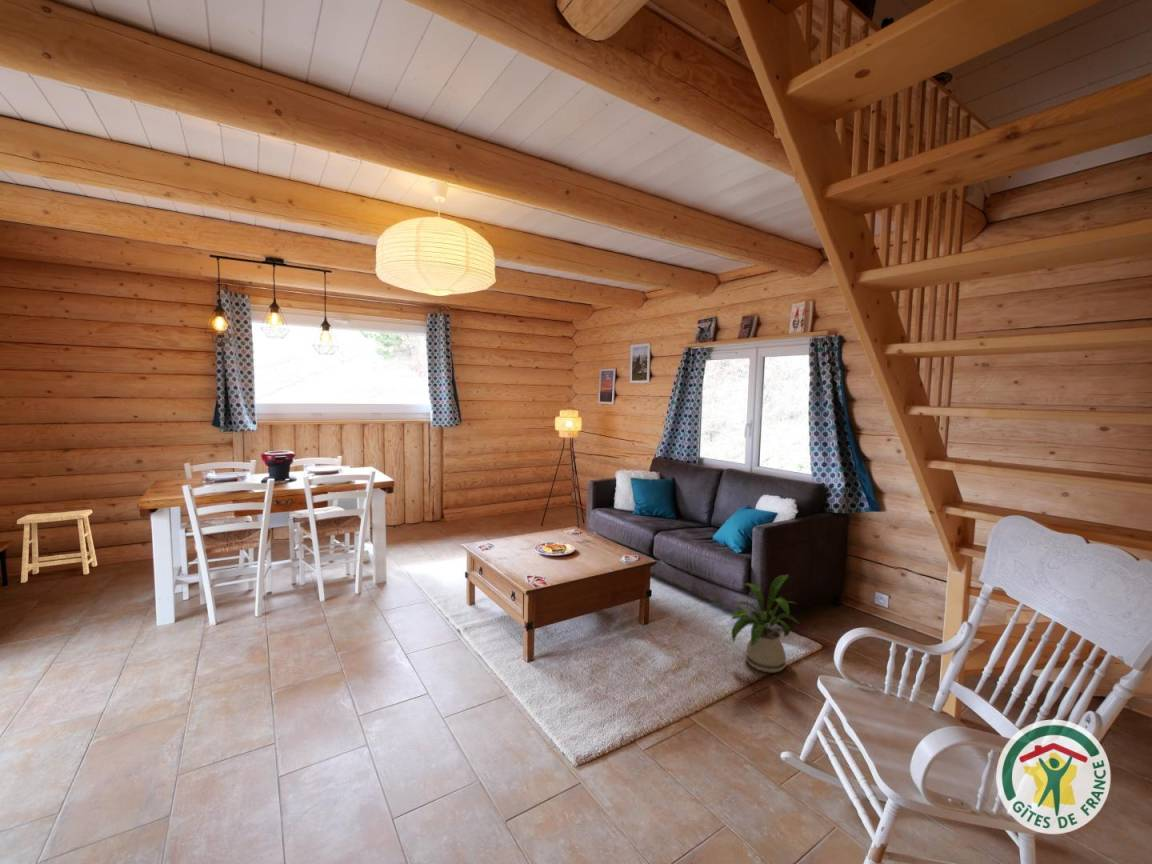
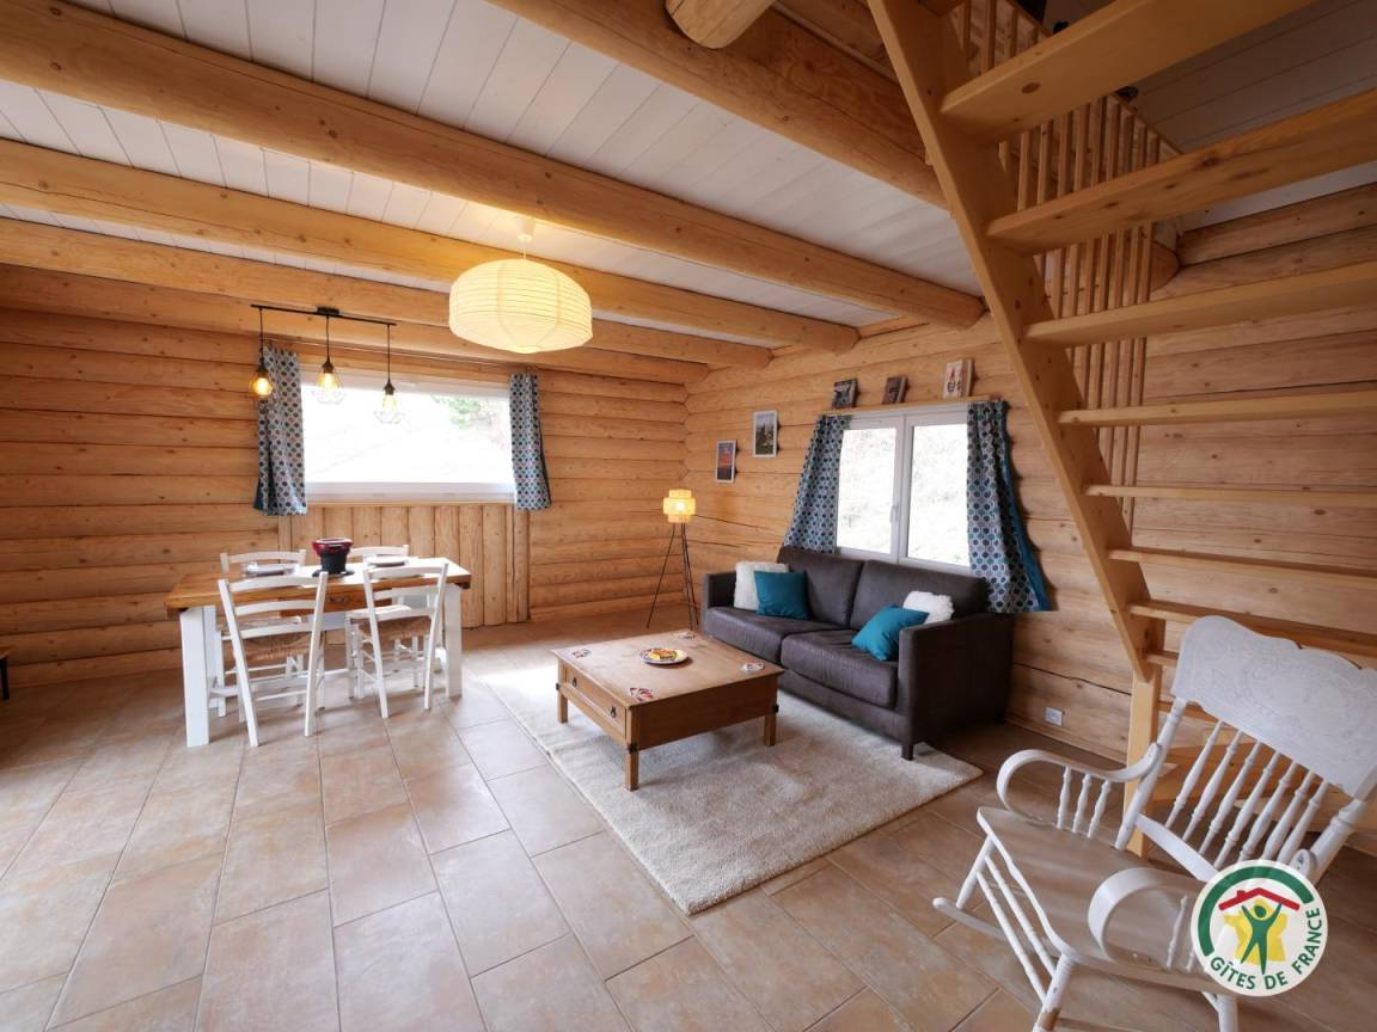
- footstool [16,509,98,584]
- house plant [729,574,803,674]
